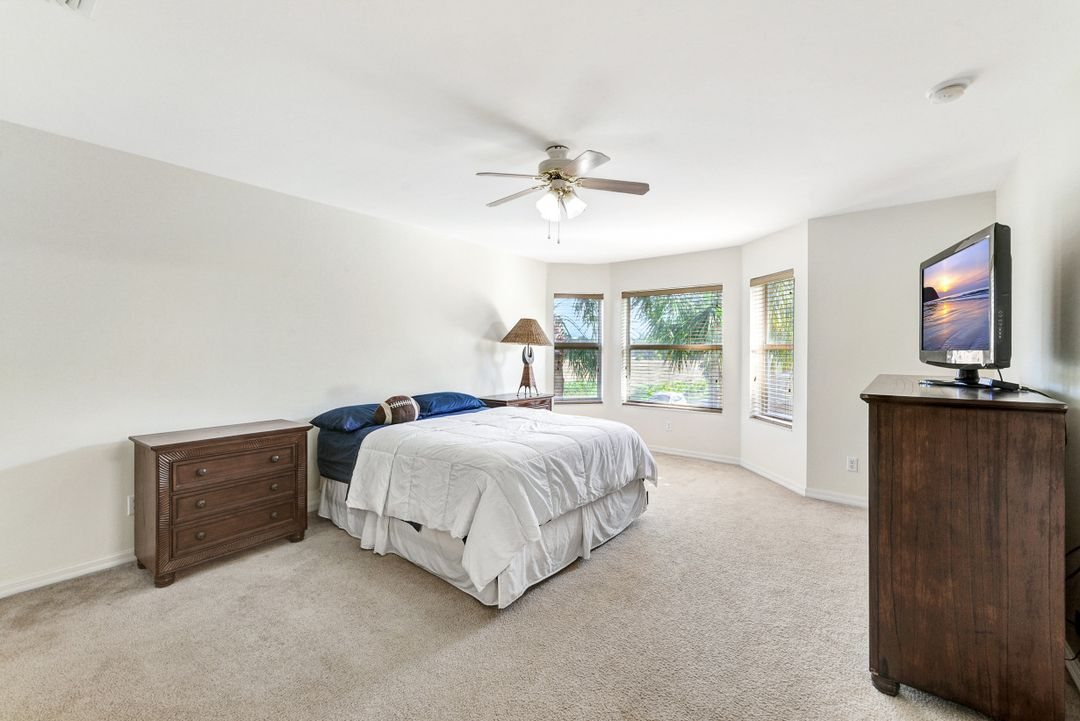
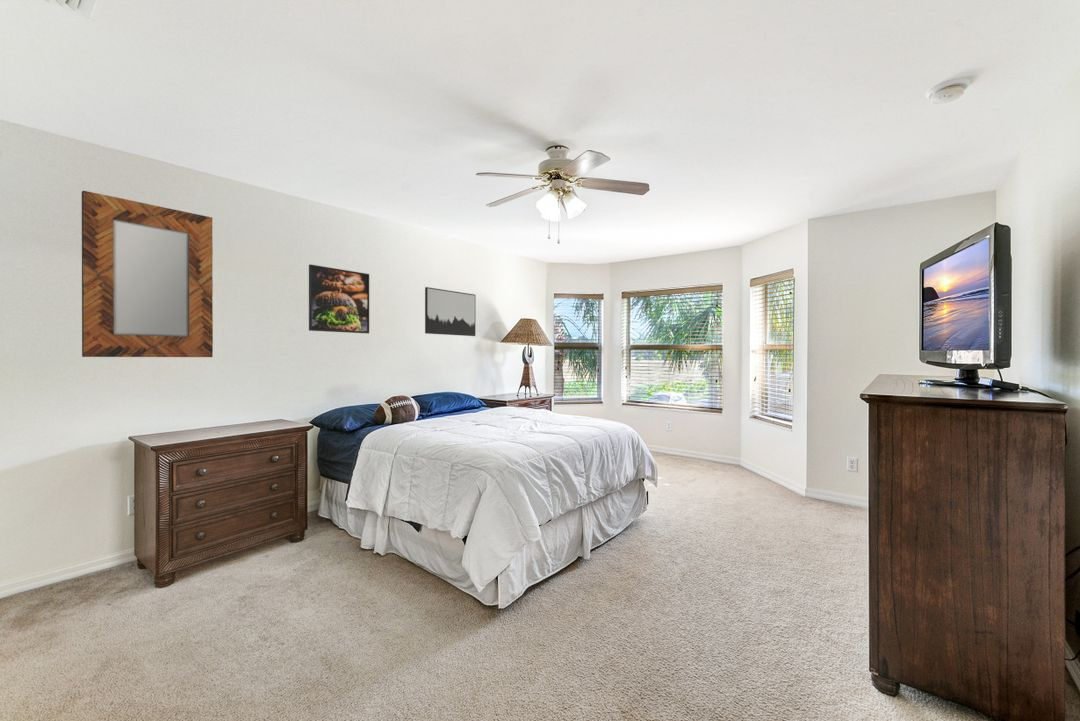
+ wall art [424,286,476,337]
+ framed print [308,263,370,334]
+ home mirror [81,190,214,358]
